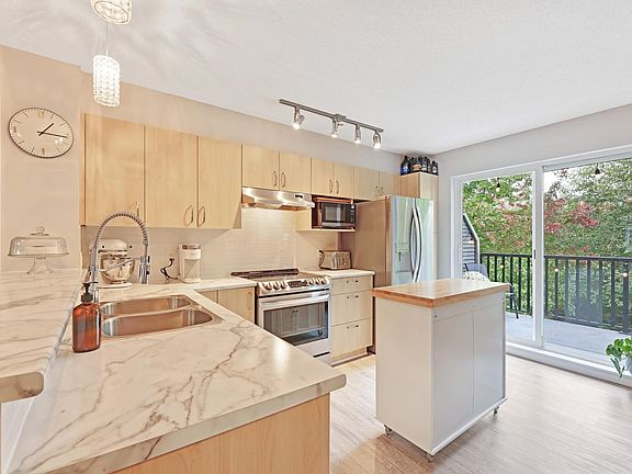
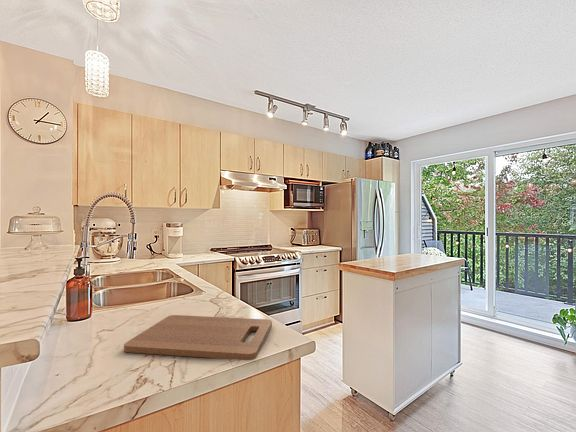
+ cutting board [123,314,273,361]
